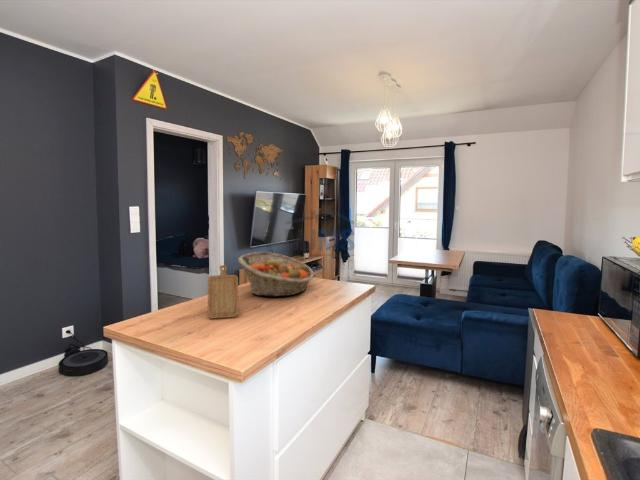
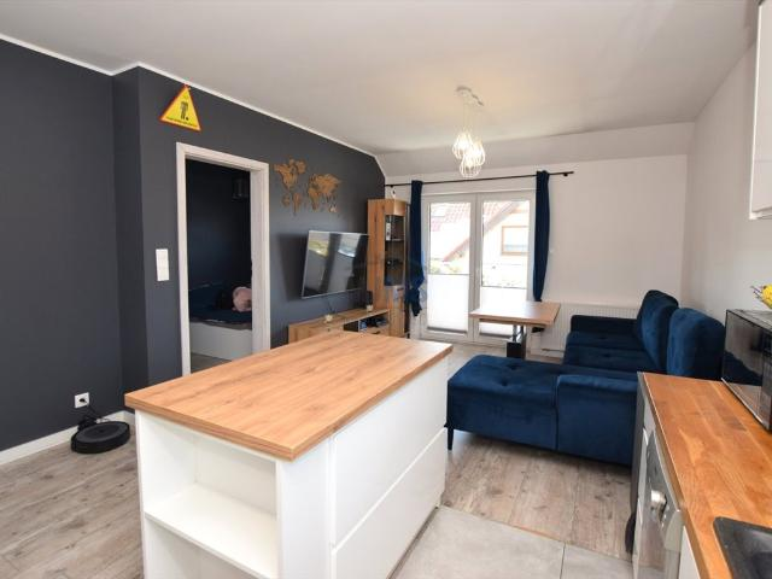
- chopping board [207,264,240,320]
- fruit basket [237,251,316,297]
